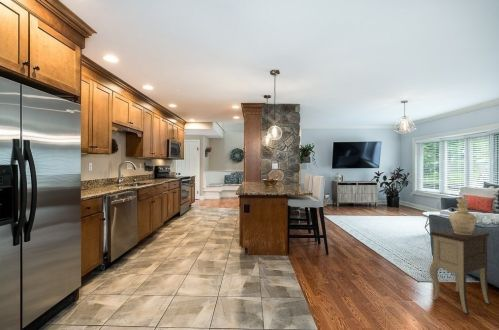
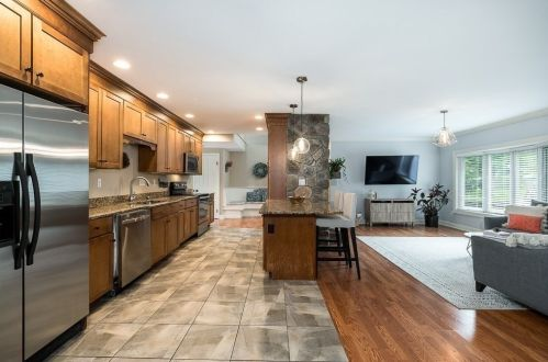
- vase [448,198,478,235]
- nightstand [428,227,491,314]
